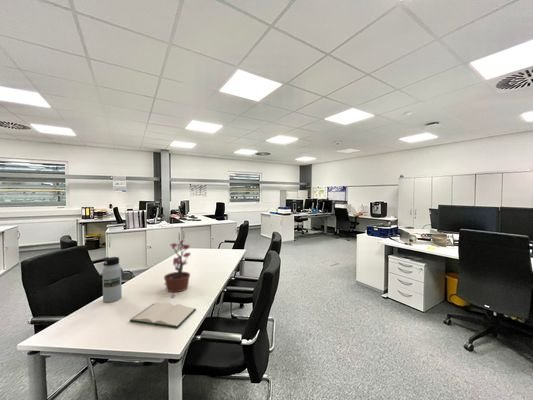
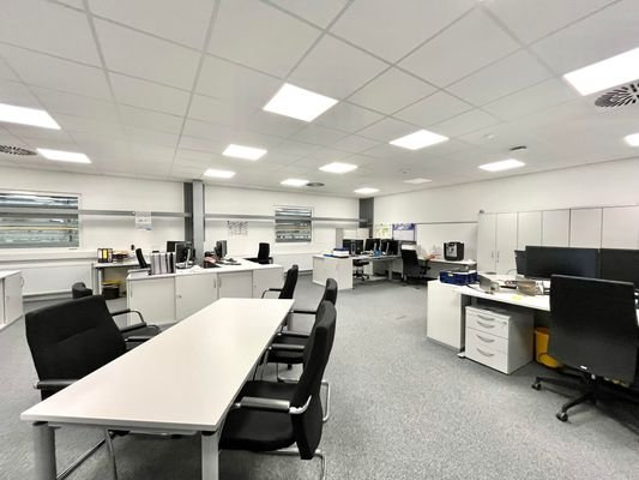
- water bottle [101,256,123,303]
- potted plant [163,239,192,298]
- hardback book [129,302,197,329]
